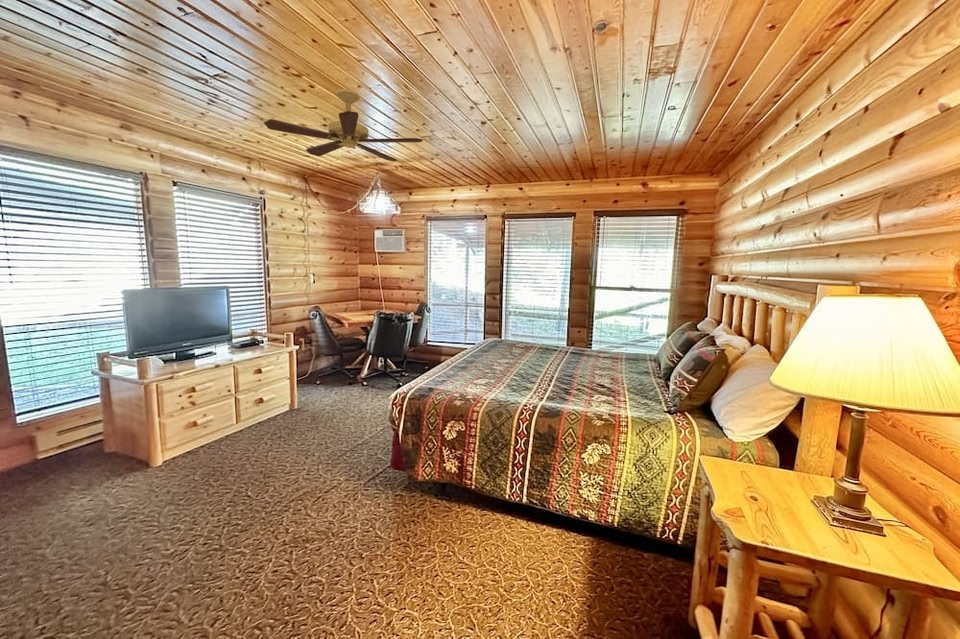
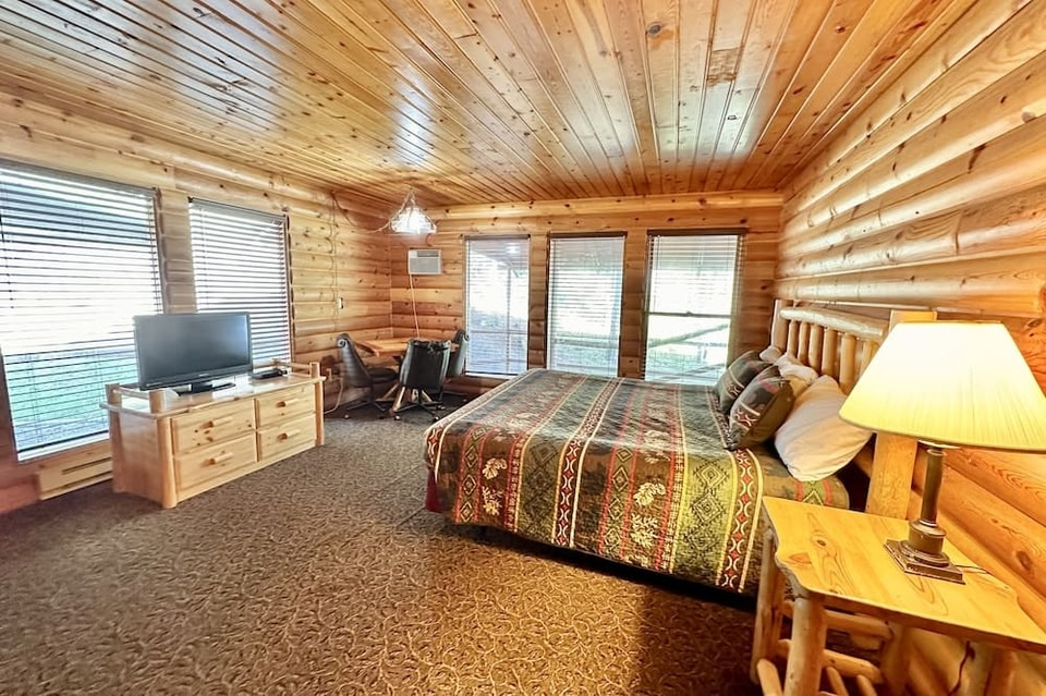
- ceiling fan [263,88,424,162]
